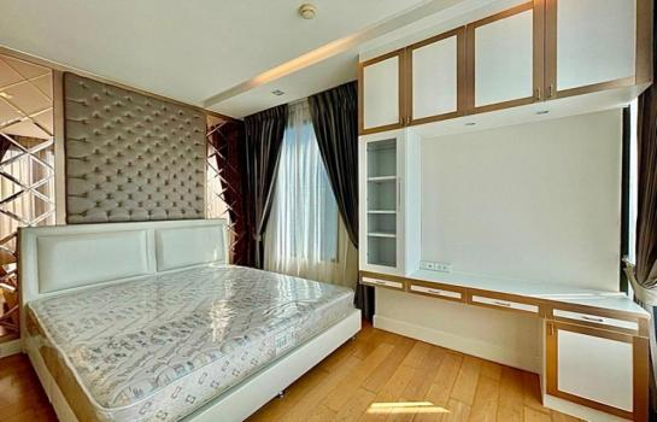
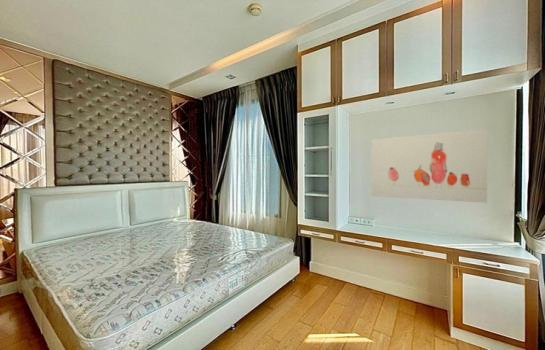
+ wall art [371,129,489,204]
